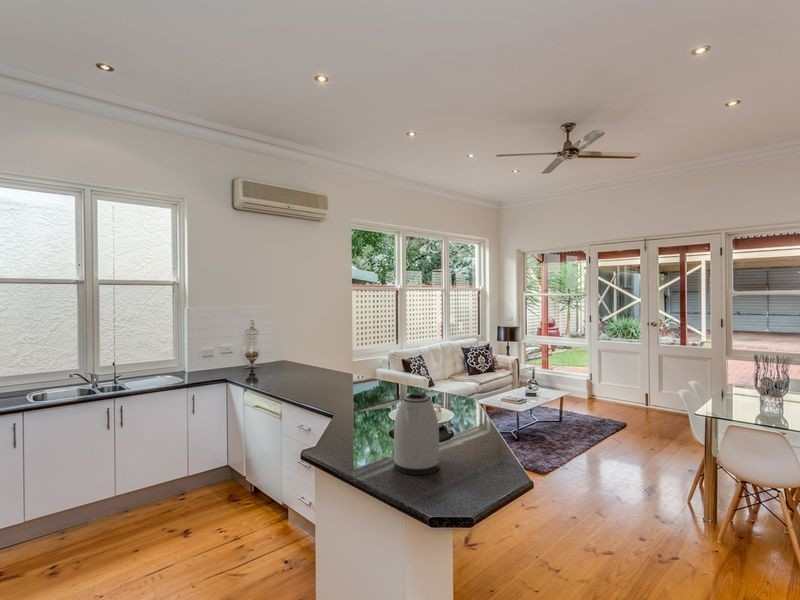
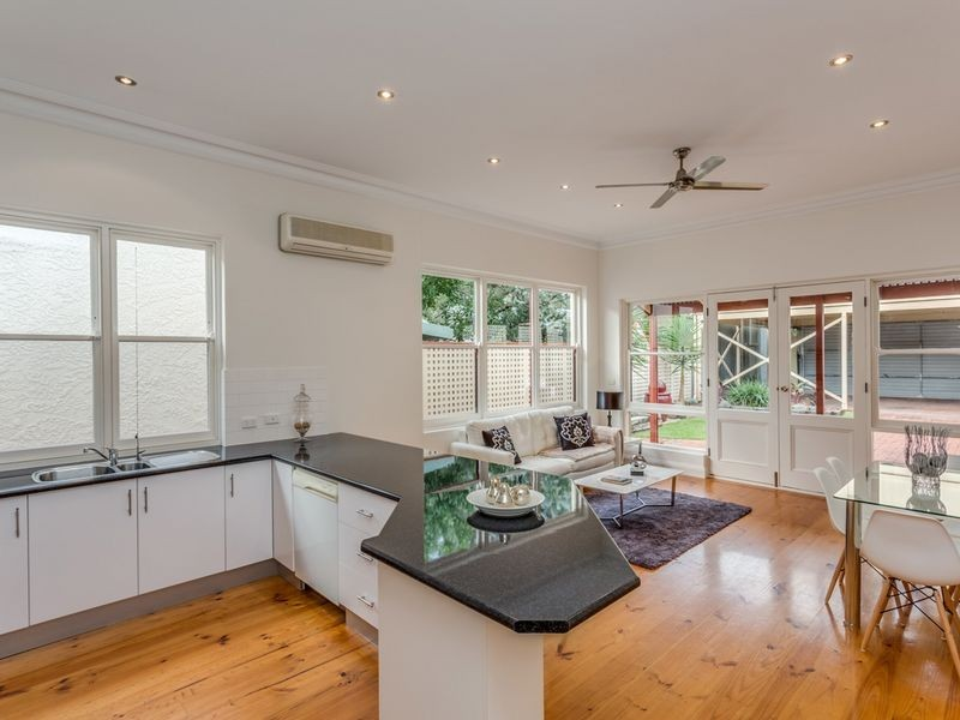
- kettle [393,391,441,476]
